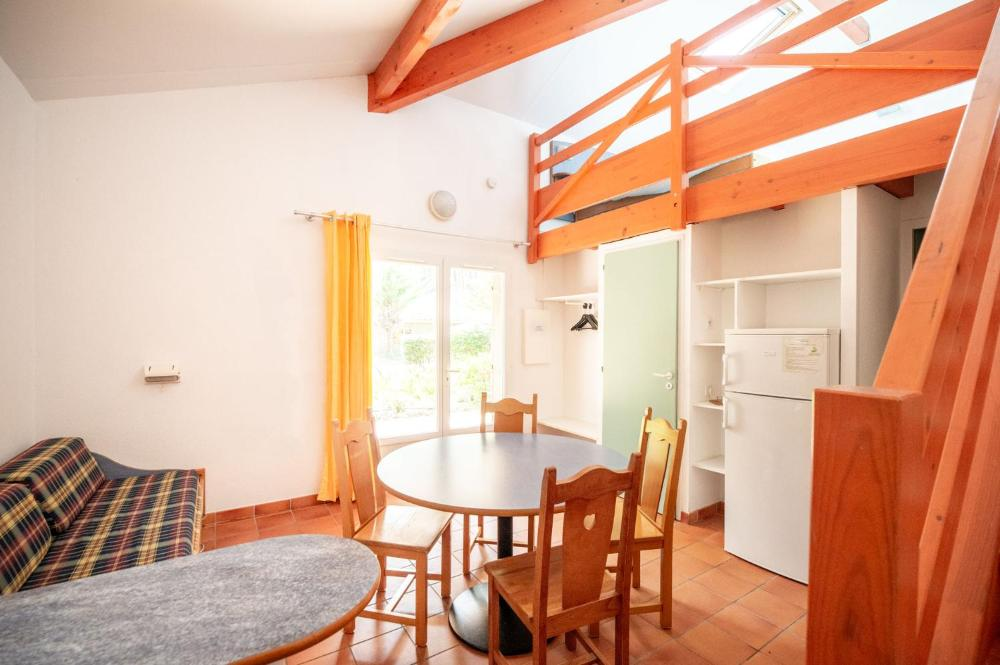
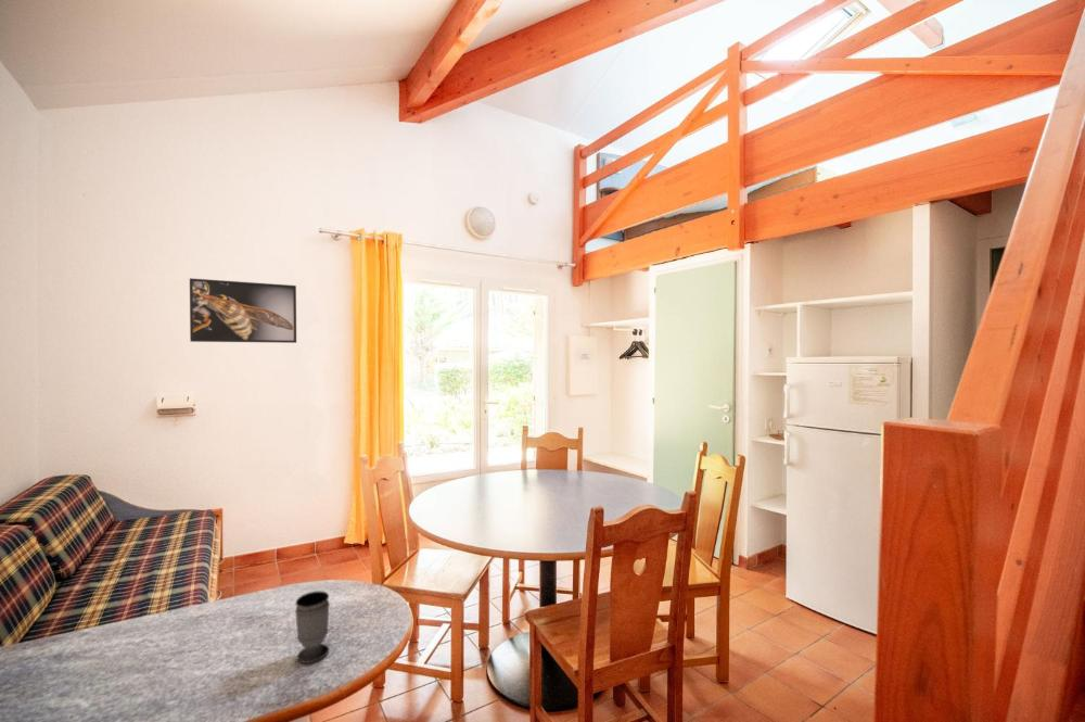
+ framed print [189,277,297,344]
+ cup [294,591,331,664]
